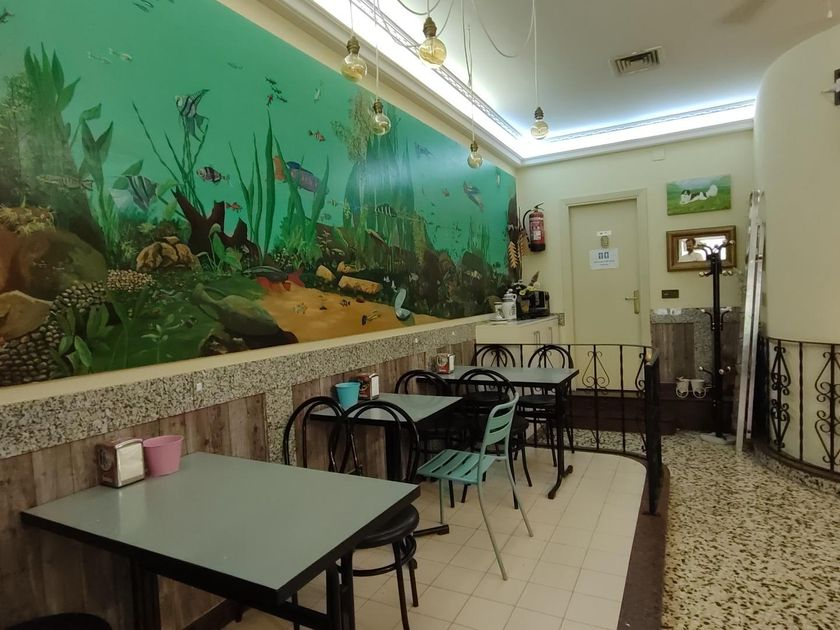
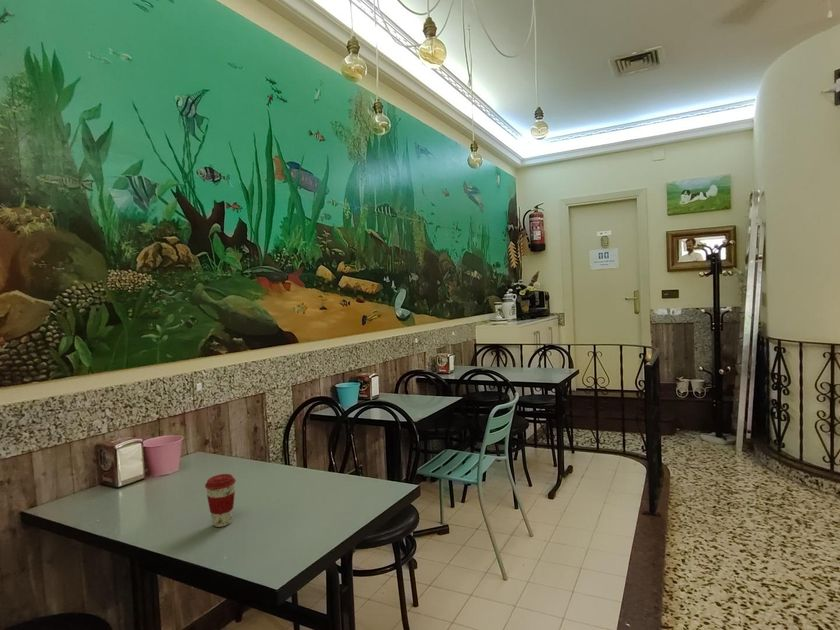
+ coffee cup [204,473,237,528]
